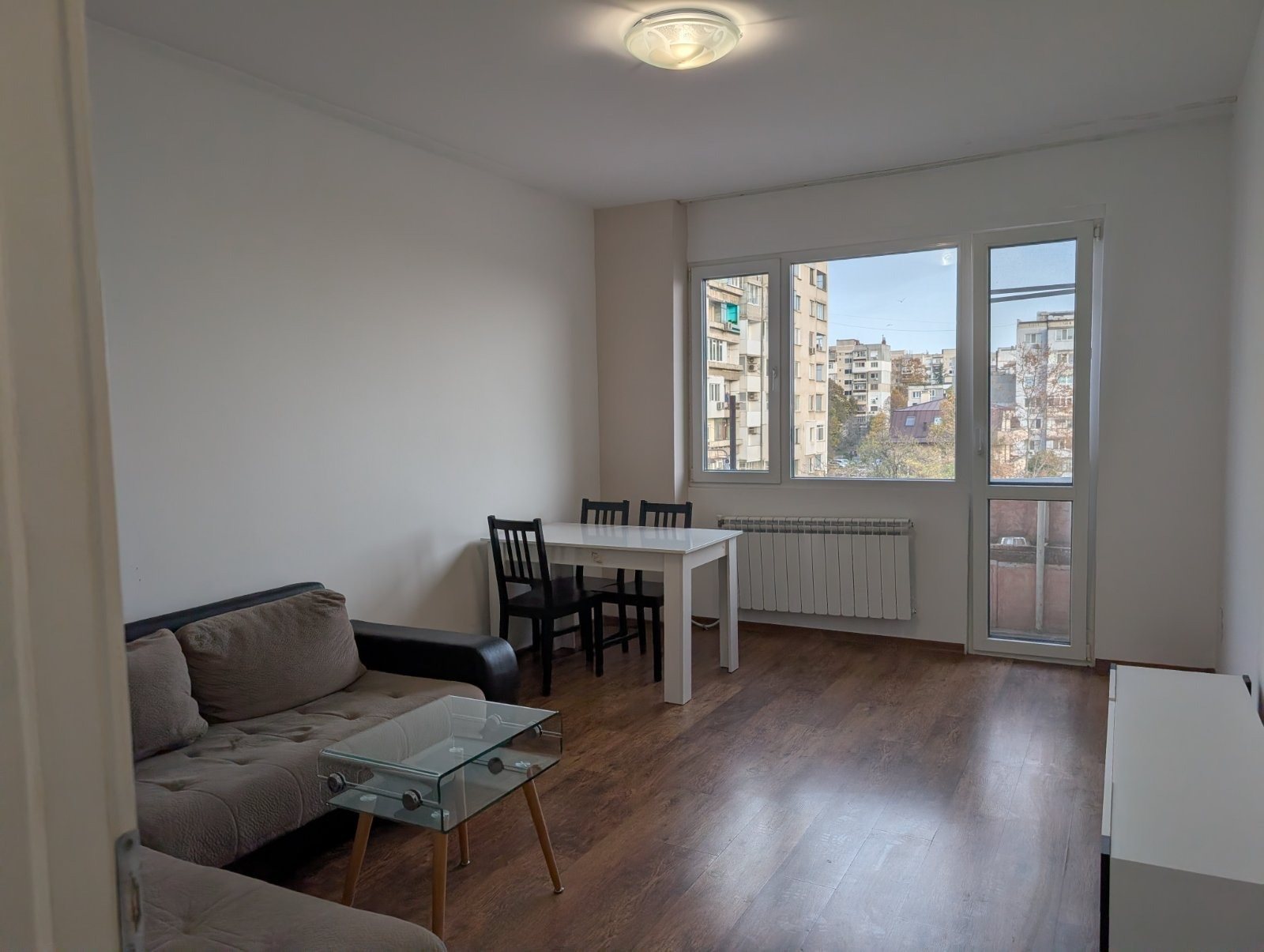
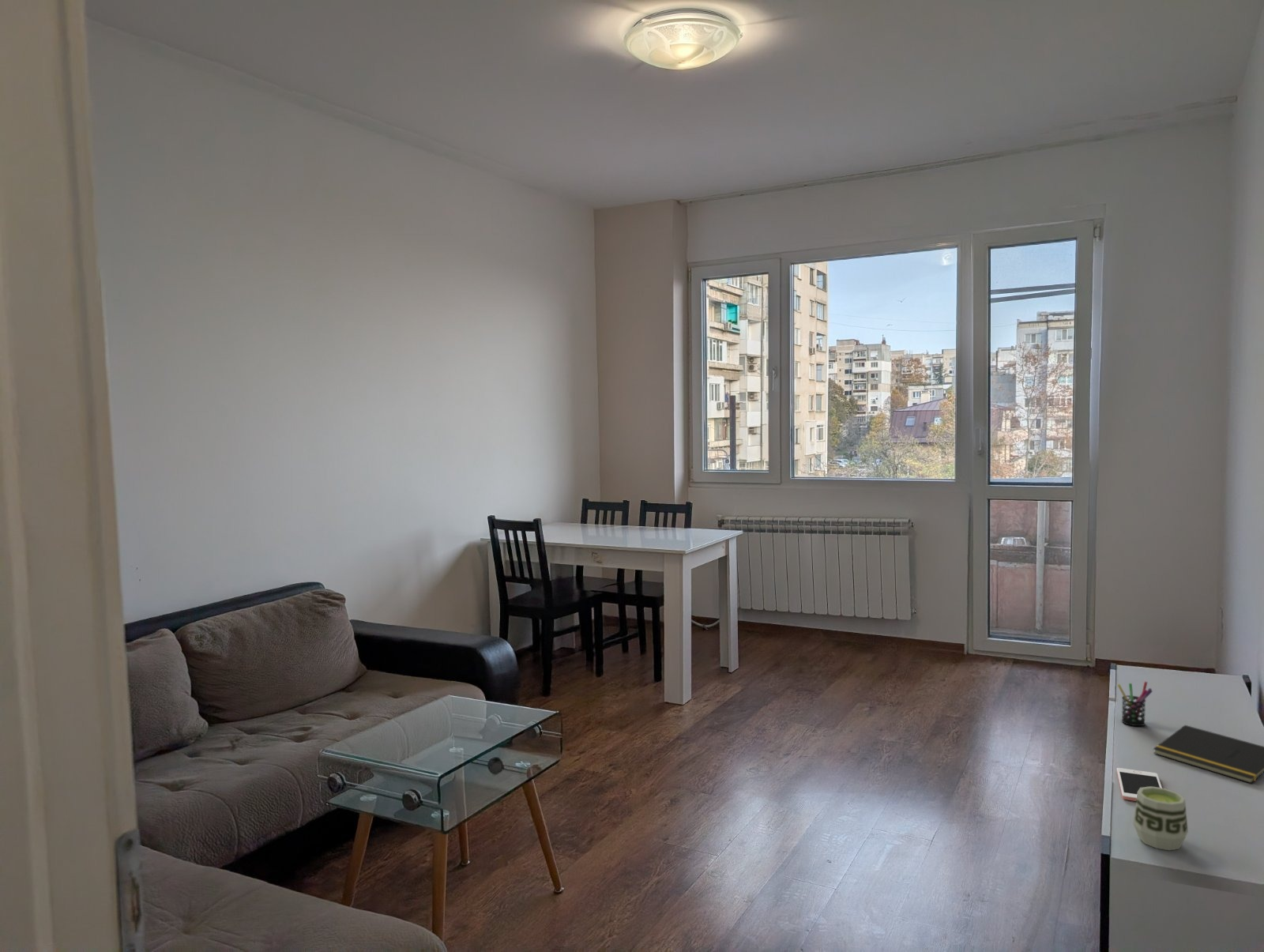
+ cup [1132,787,1189,851]
+ notepad [1153,724,1264,785]
+ cell phone [1116,767,1163,802]
+ pen holder [1116,681,1153,727]
